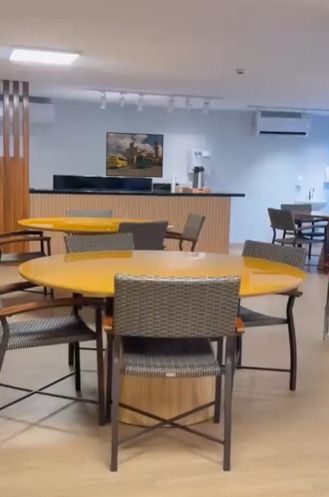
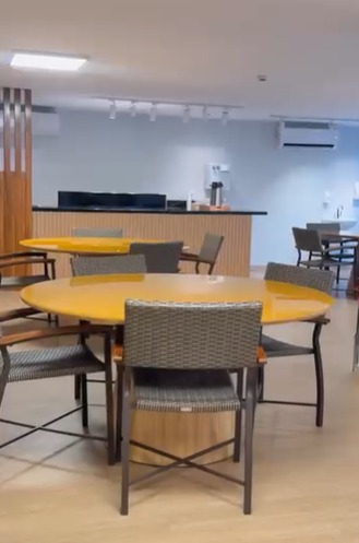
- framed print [105,131,165,179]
